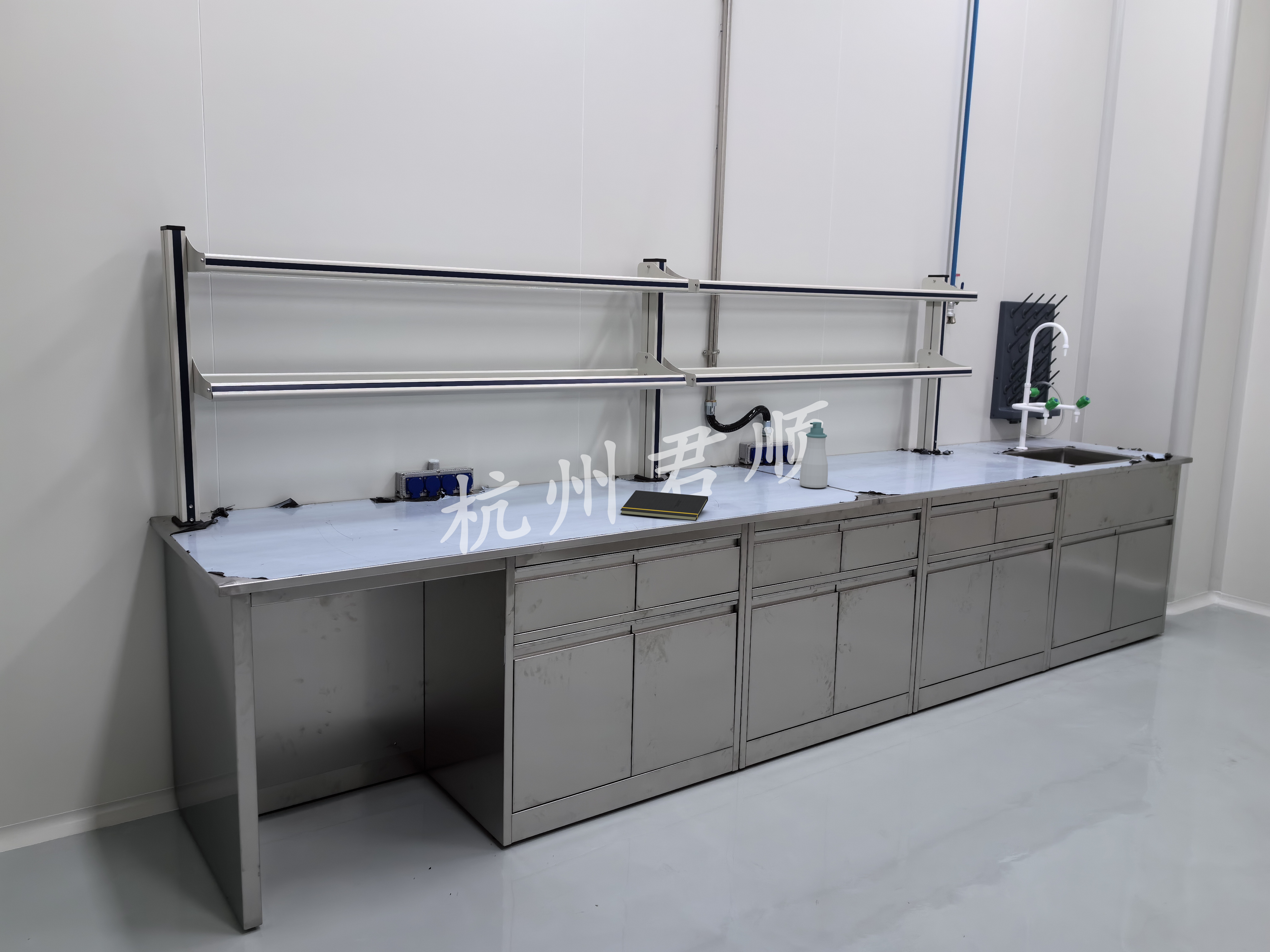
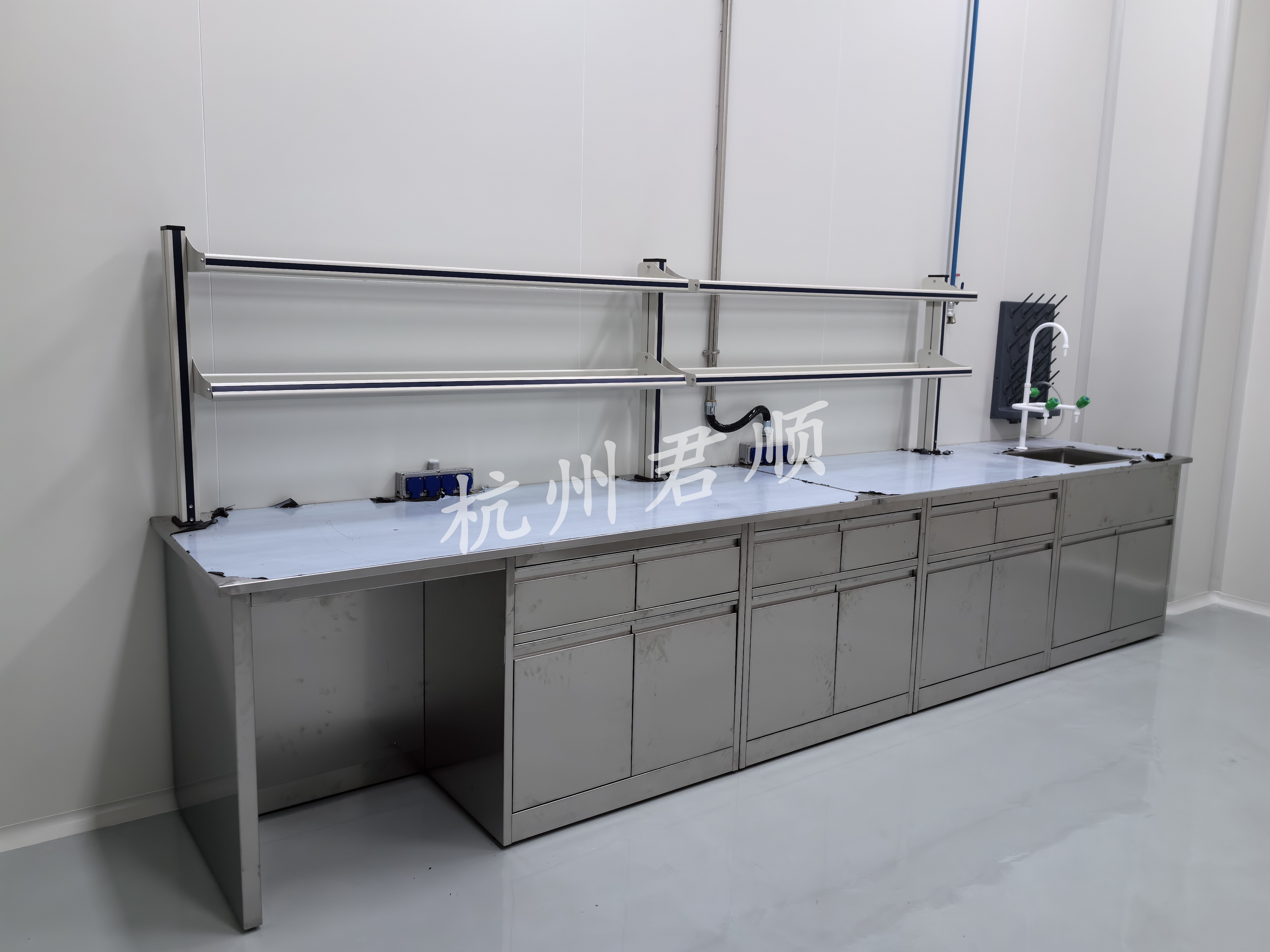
- notepad [620,490,708,521]
- soap bottle [799,422,828,488]
